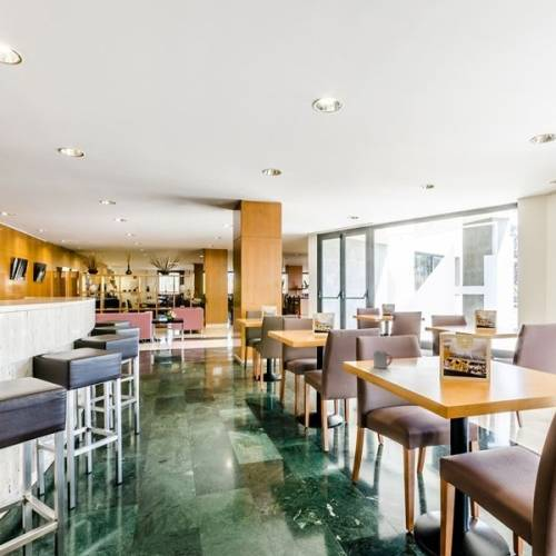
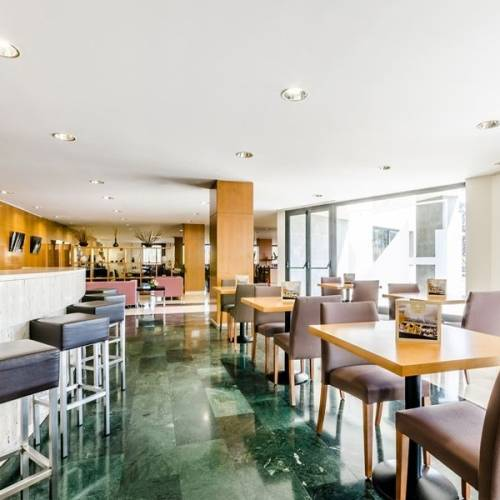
- cup [373,349,394,369]
